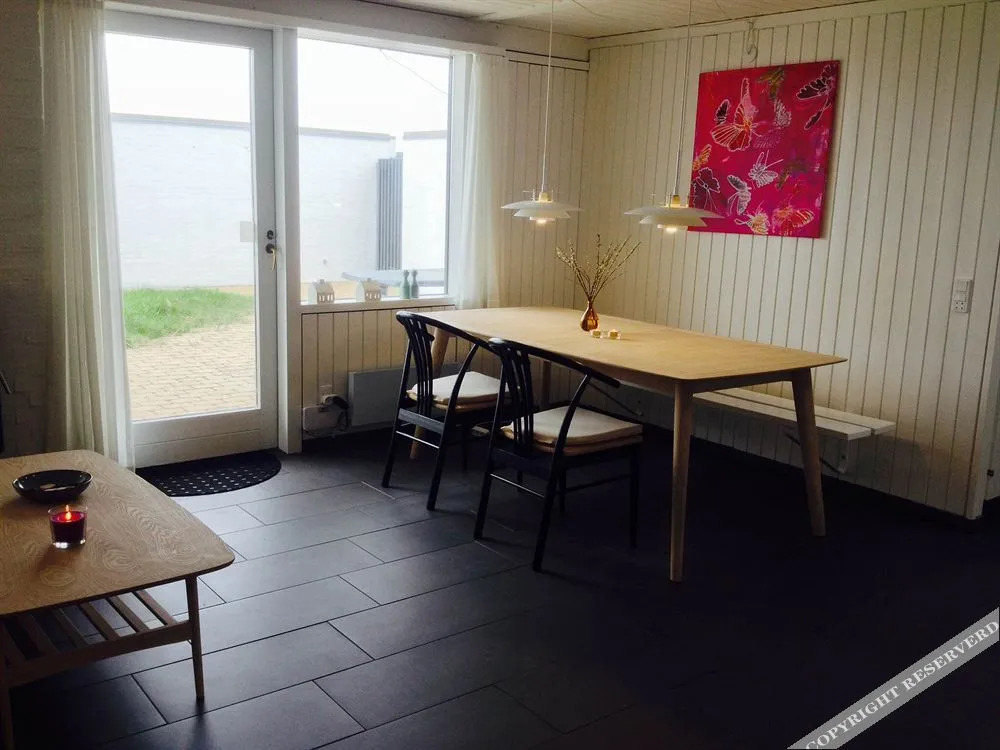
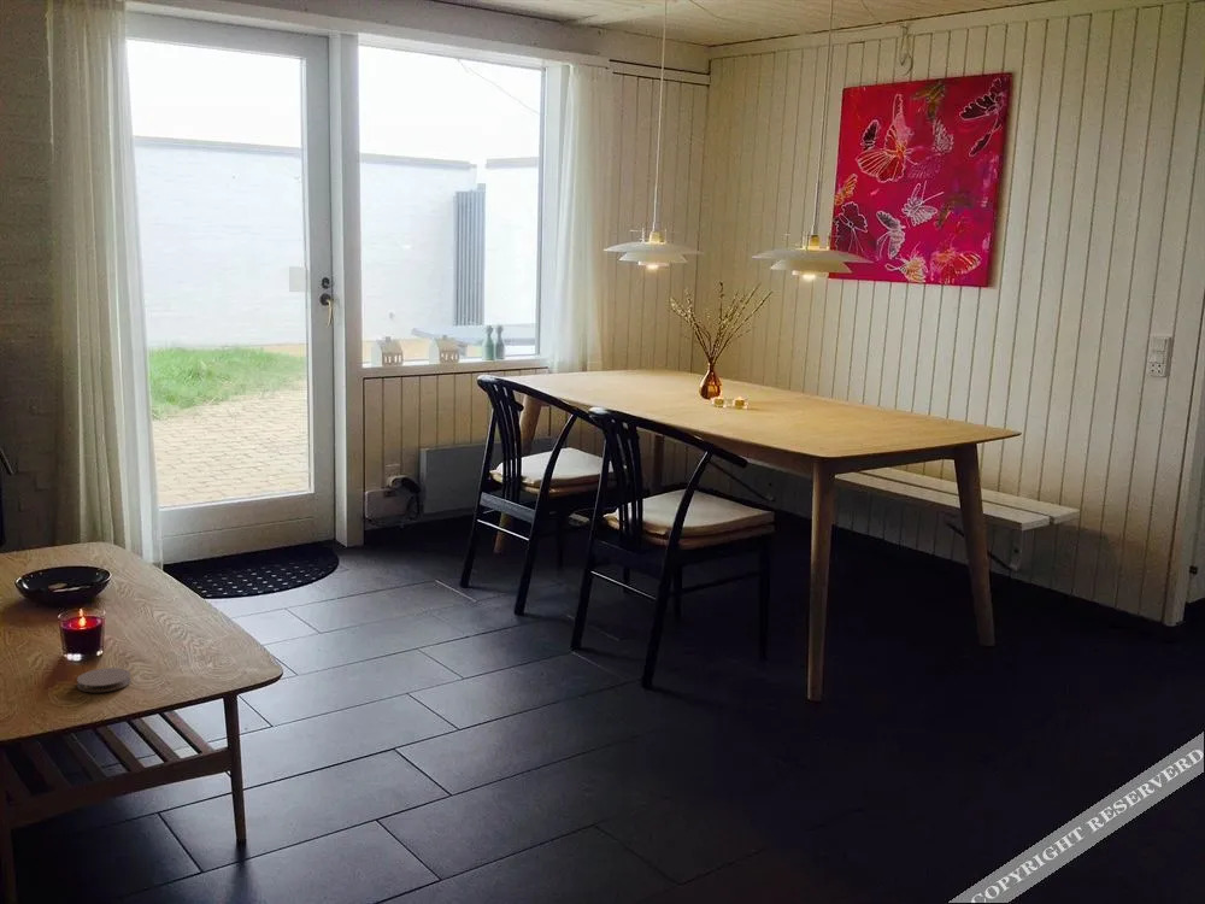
+ coaster [76,667,133,693]
